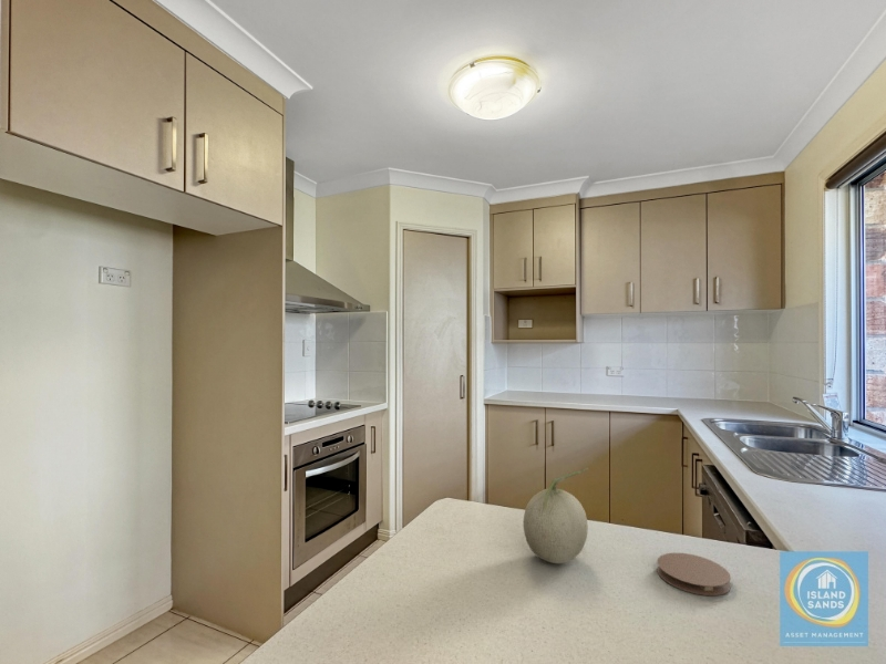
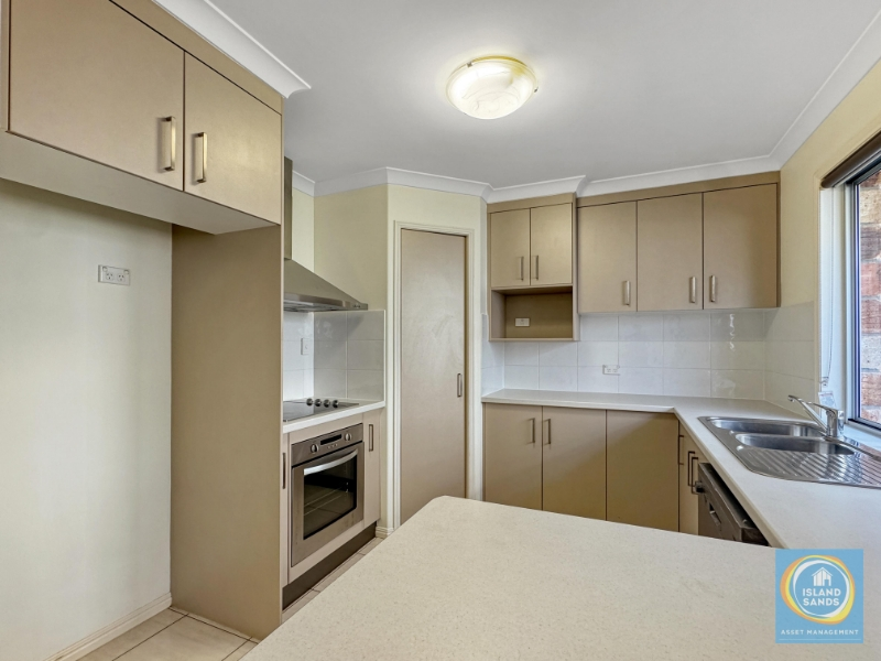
- fruit [523,467,589,564]
- coaster [657,552,732,596]
